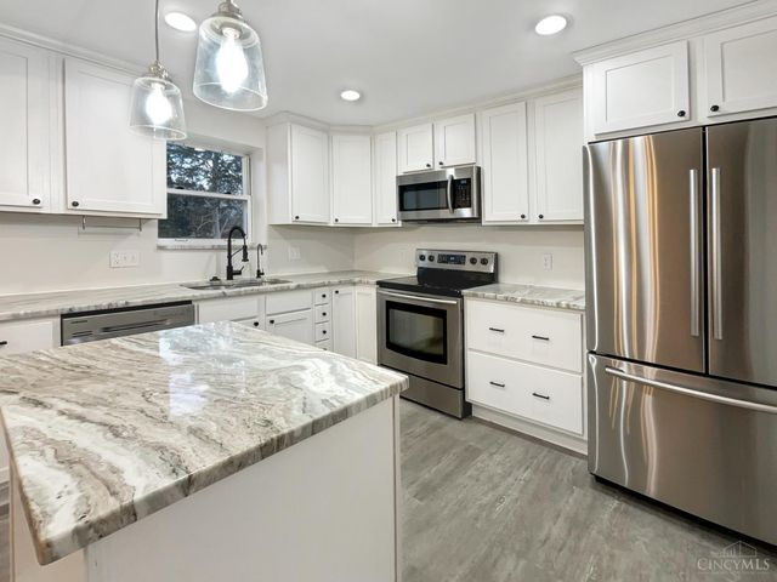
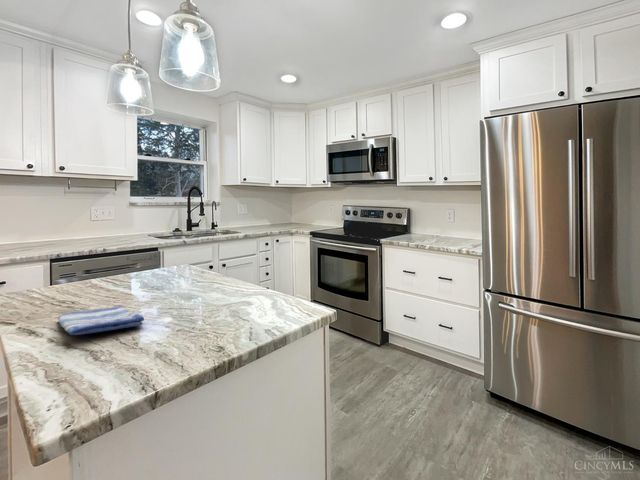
+ dish towel [57,305,145,336]
